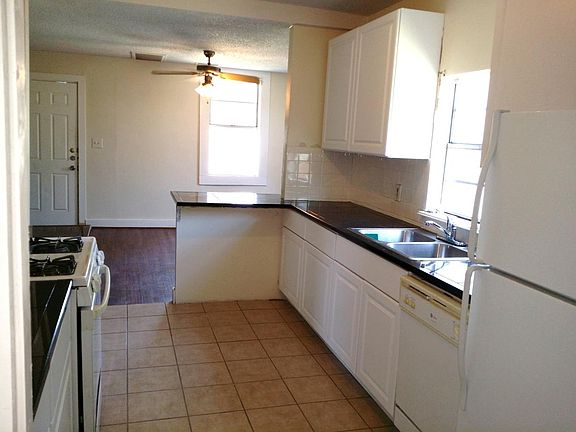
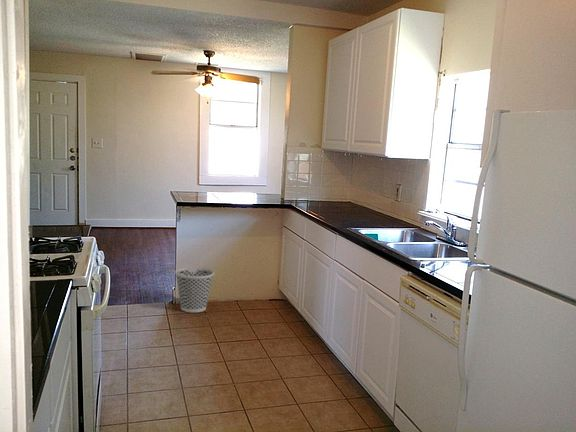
+ wastebasket [174,266,215,313]
